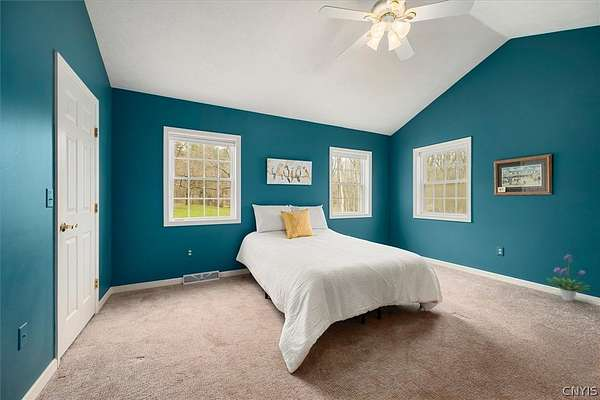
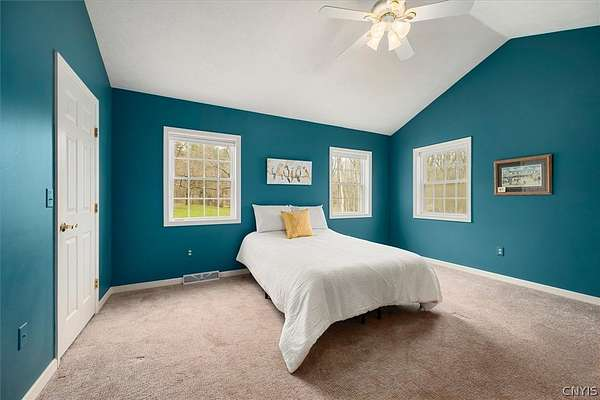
- potted plant [545,254,592,302]
